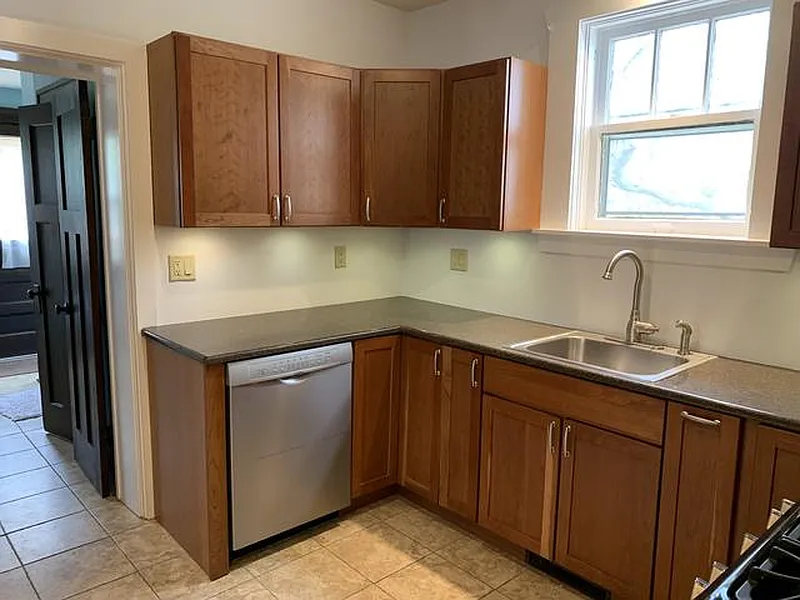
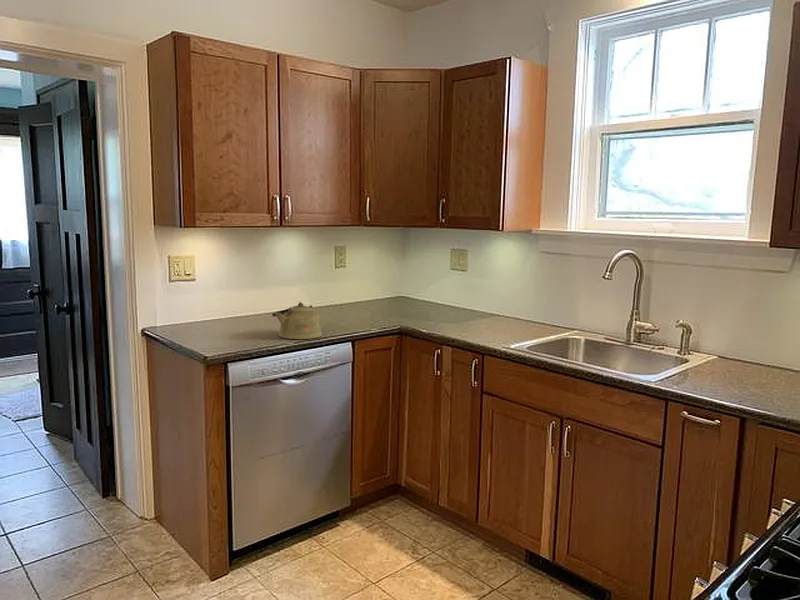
+ kettle [271,301,323,340]
